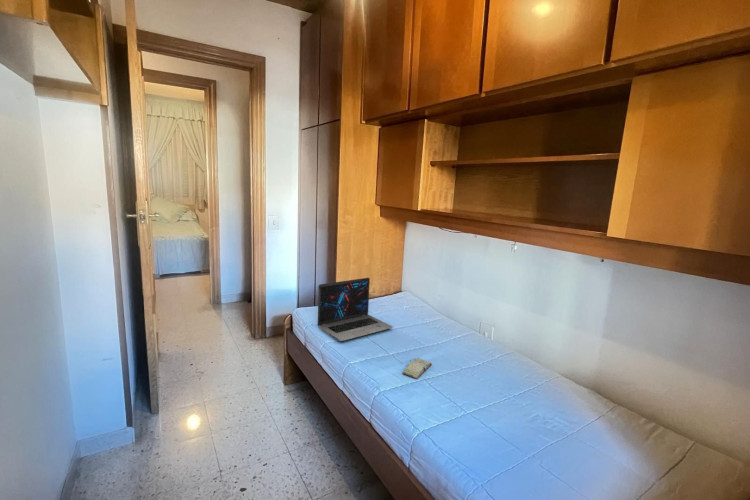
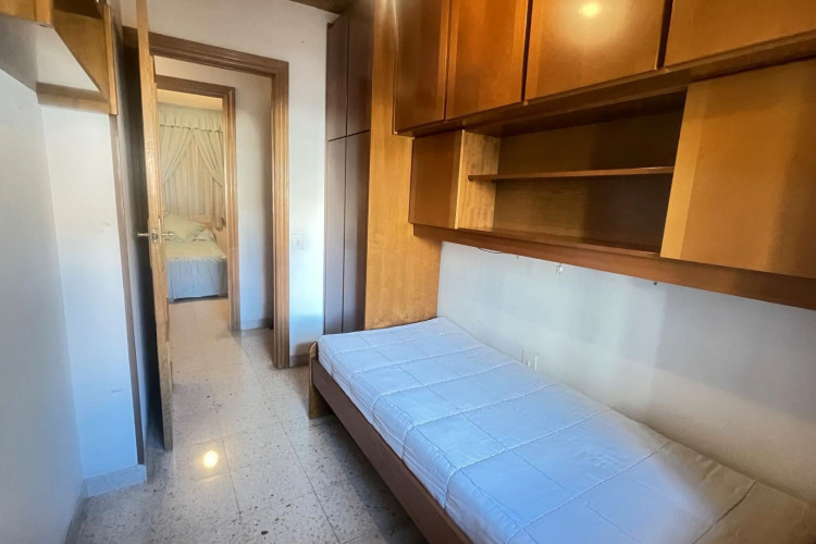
- book [401,357,433,380]
- laptop [317,277,393,342]
